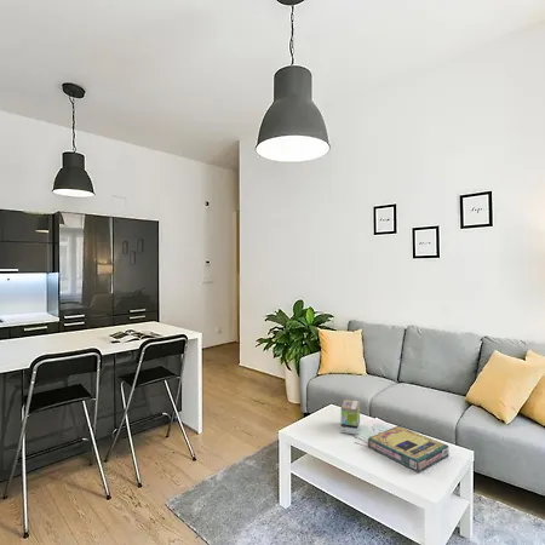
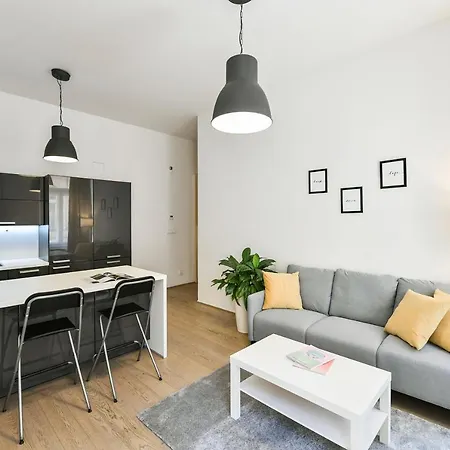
- video game box [367,425,451,474]
- tea box [339,398,361,435]
